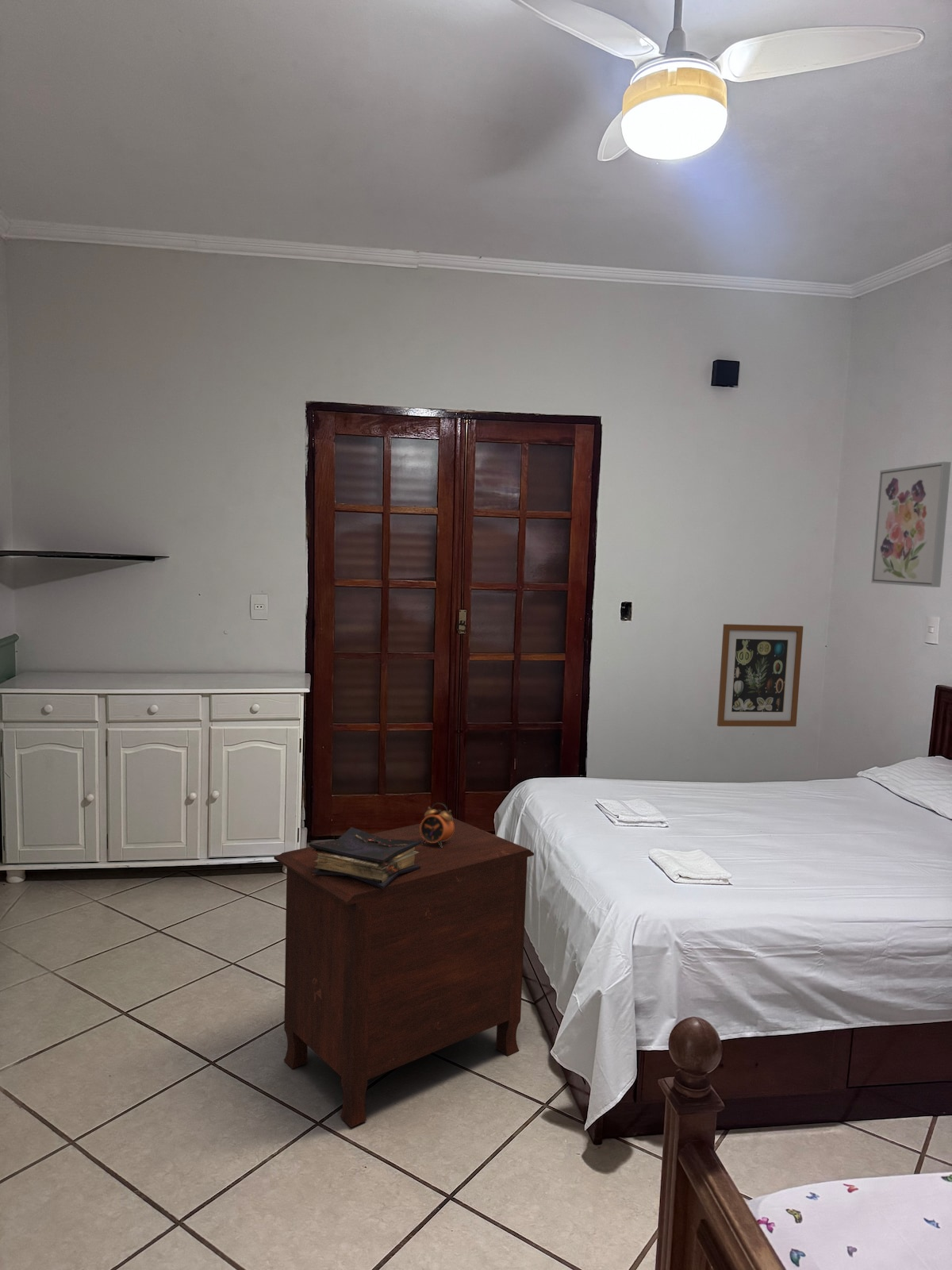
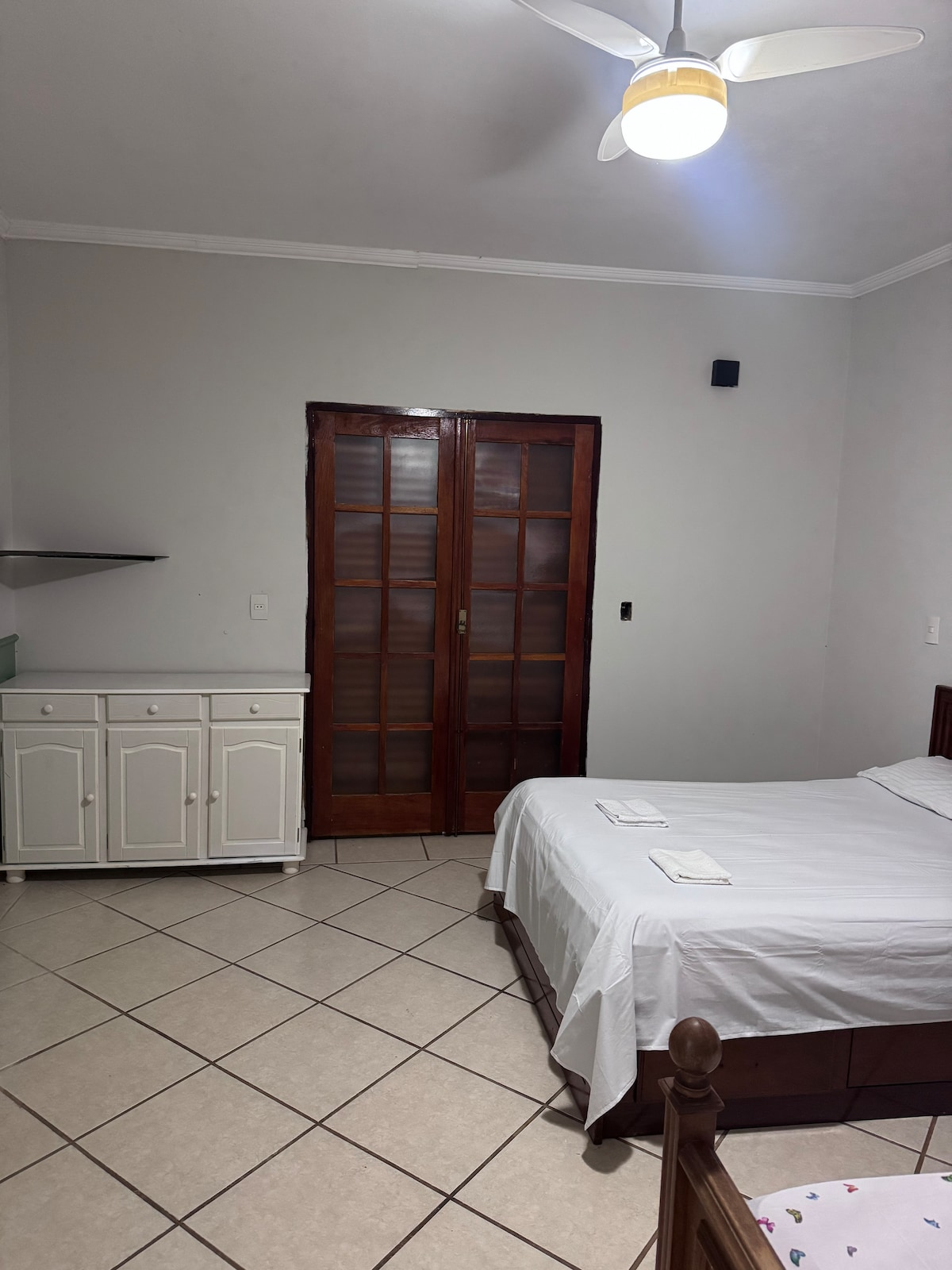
- nightstand [273,817,535,1128]
- wall art [716,623,804,727]
- wall art [870,461,952,588]
- book [309,826,421,888]
- alarm clock [420,802,454,848]
